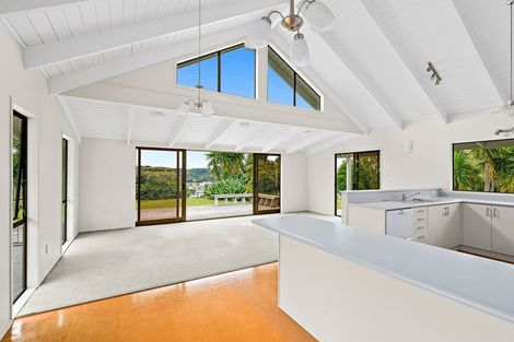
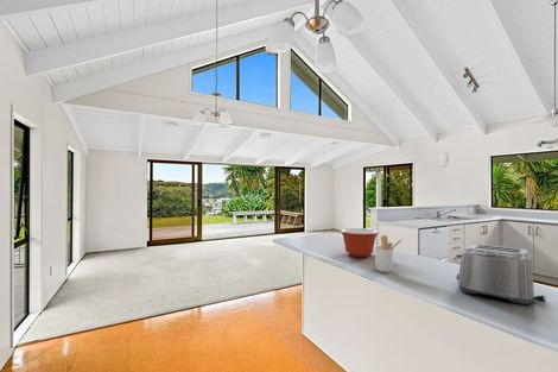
+ utensil holder [373,234,404,273]
+ mixing bowl [340,227,380,258]
+ toaster [455,244,546,305]
